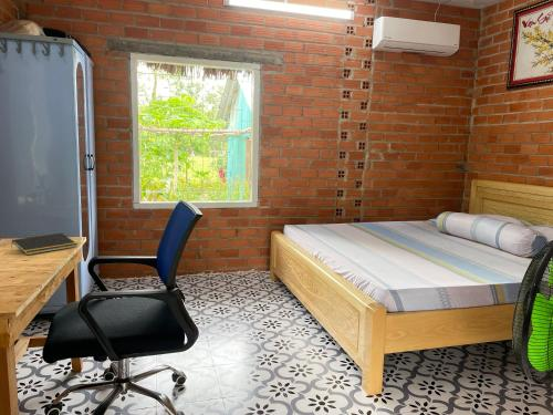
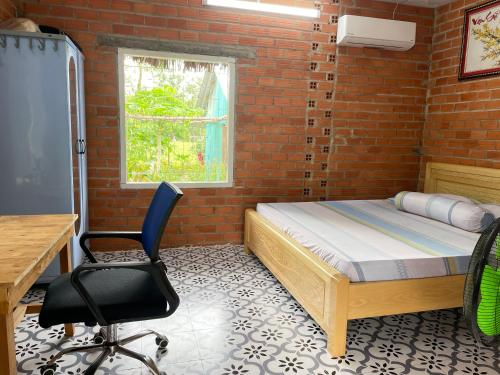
- notepad [10,232,79,256]
